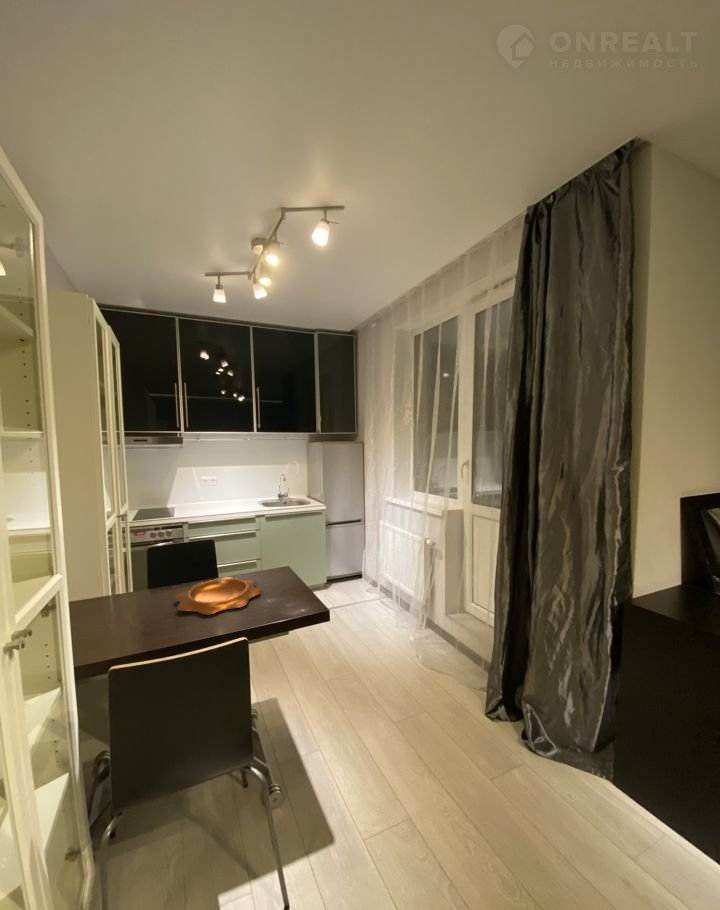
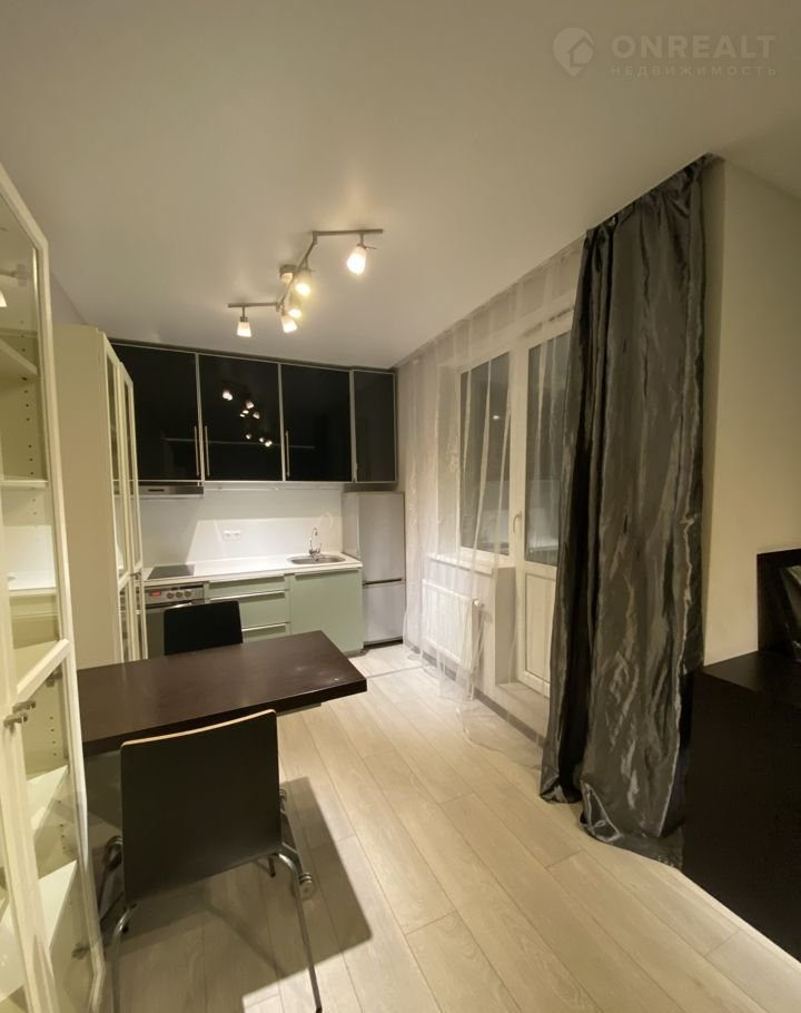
- decorative bowl [174,576,262,615]
